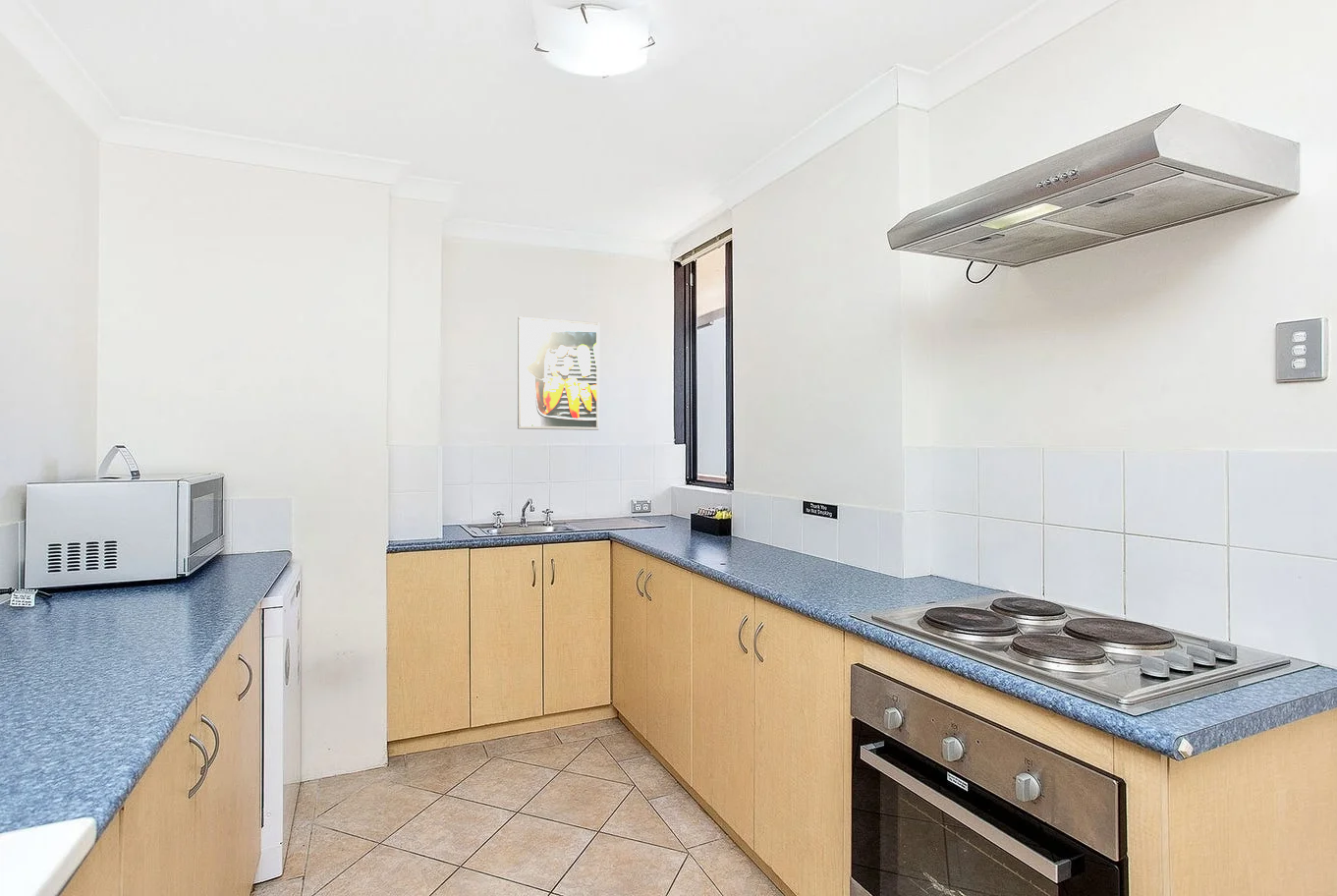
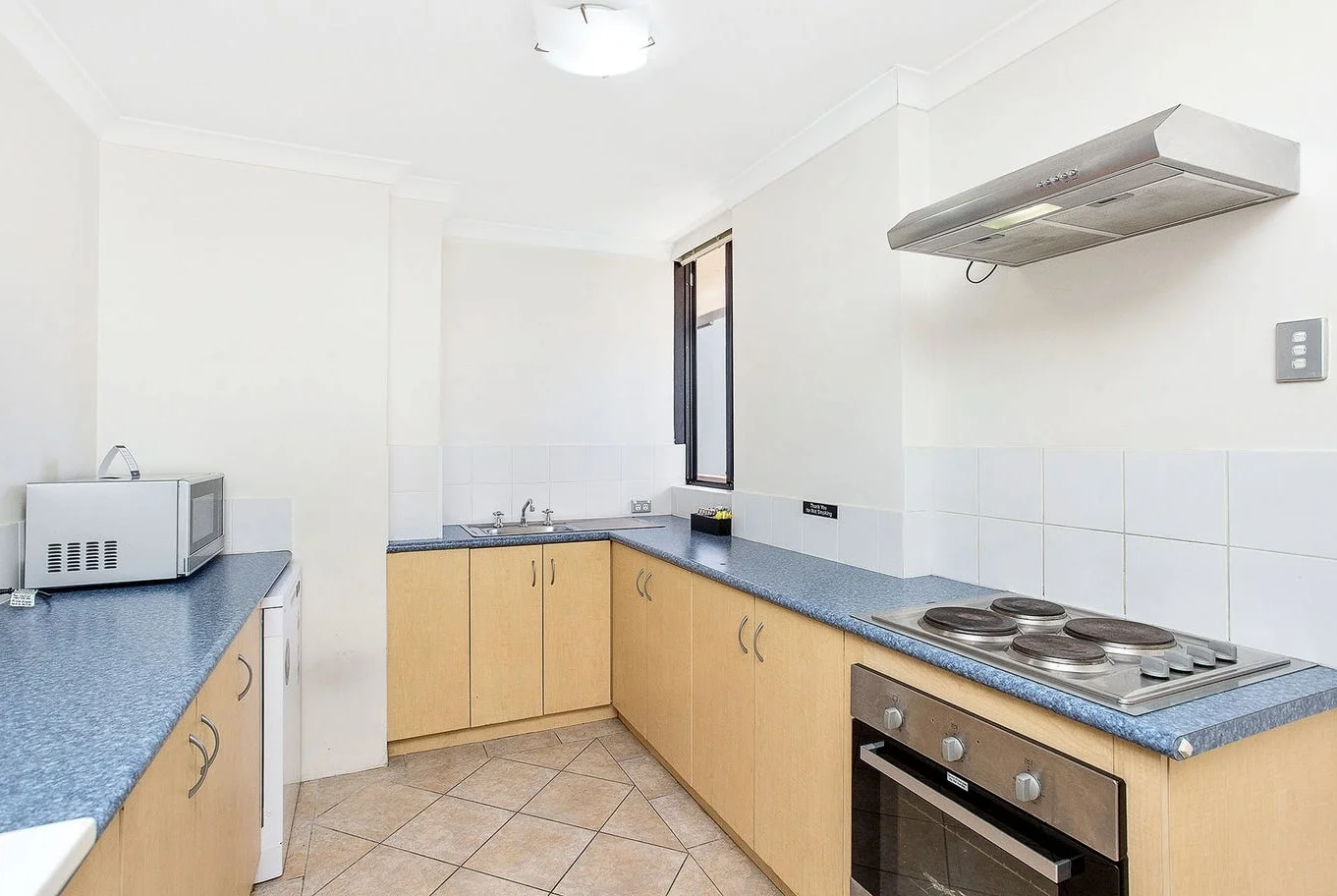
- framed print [517,315,600,431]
